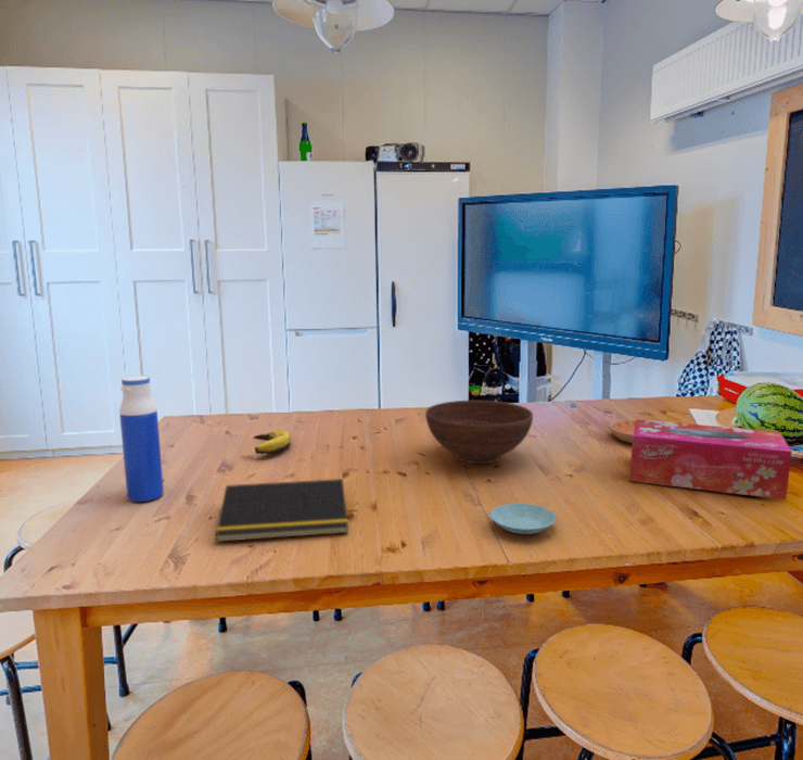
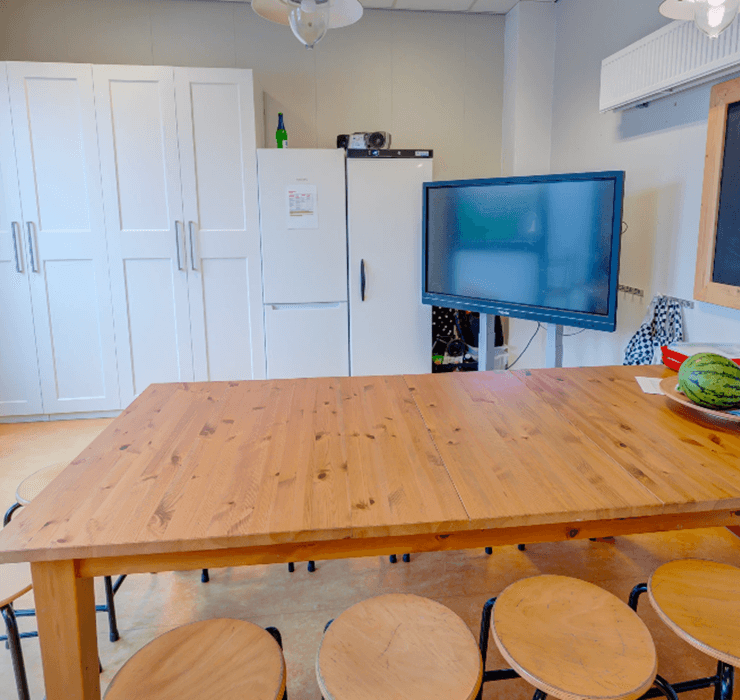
- bowl [424,400,534,465]
- tissue box [628,418,793,501]
- notepad [215,478,349,543]
- saucer [609,419,636,444]
- banana [253,429,292,455]
- saucer [489,503,558,535]
- water bottle [118,375,165,503]
